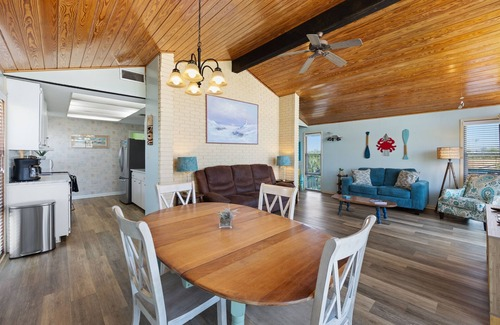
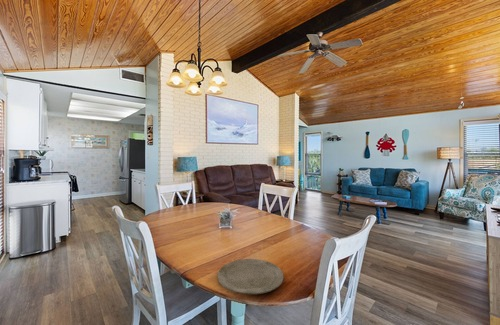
+ plate [217,258,284,295]
